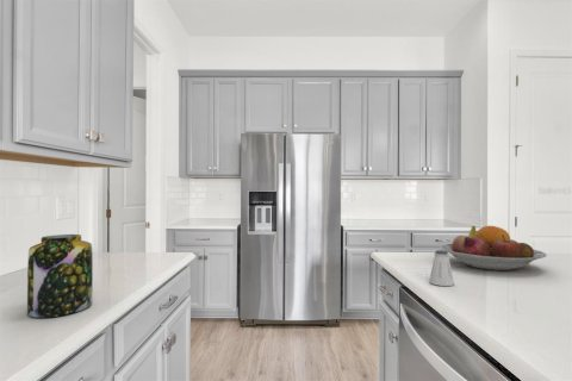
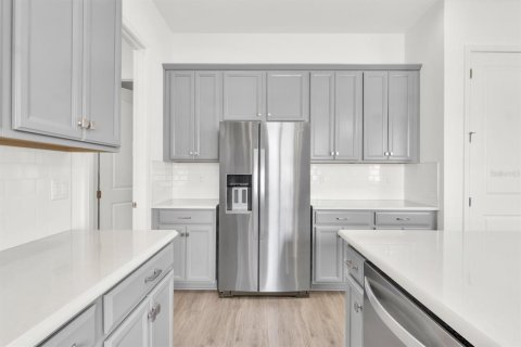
- jar [26,233,94,318]
- saltshaker [428,249,455,287]
- fruit bowl [440,225,547,271]
